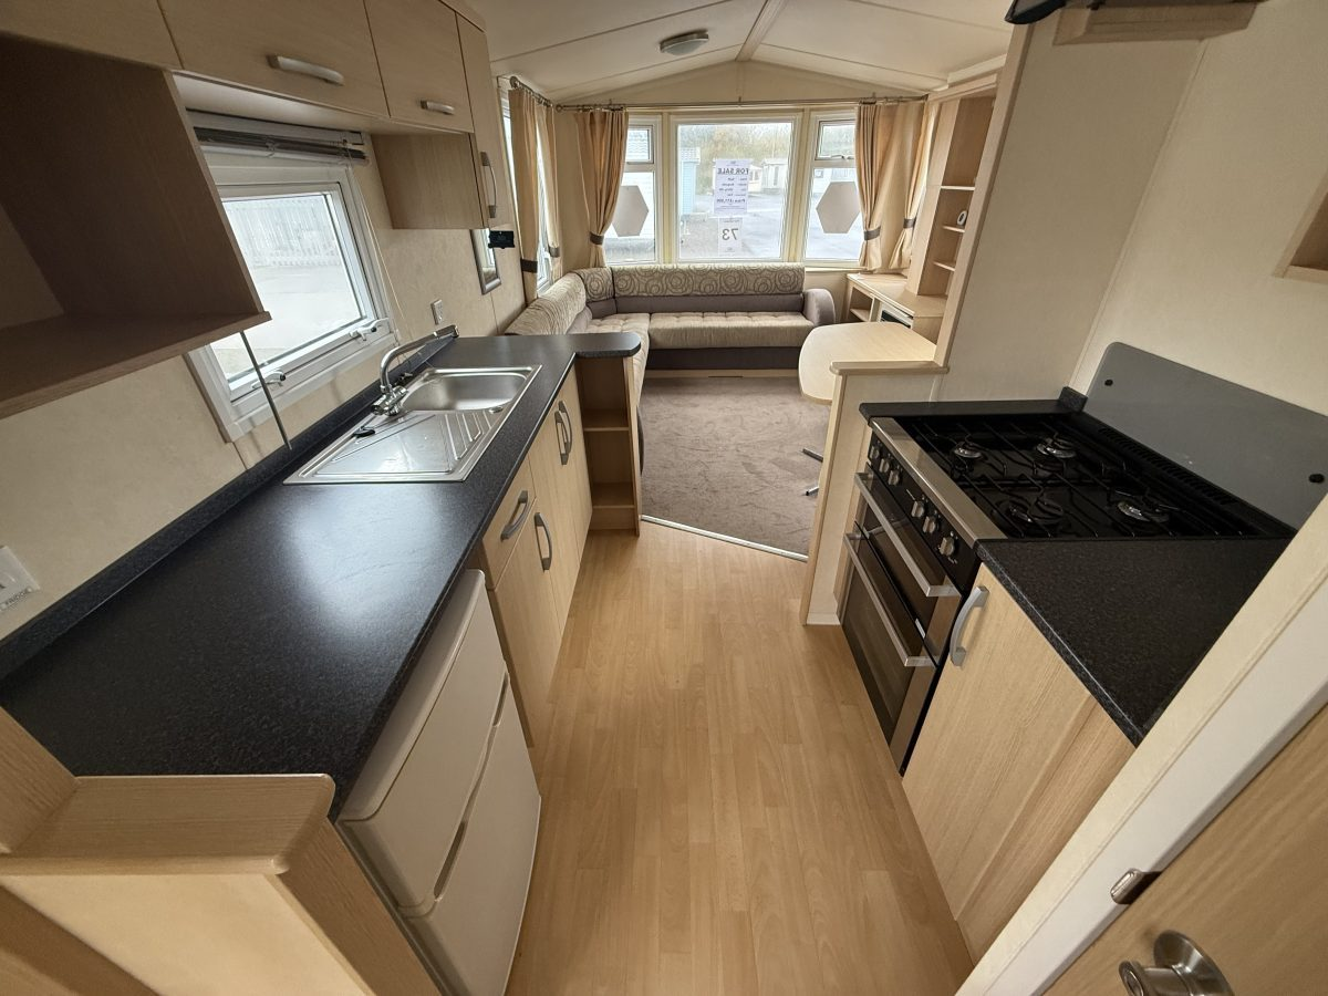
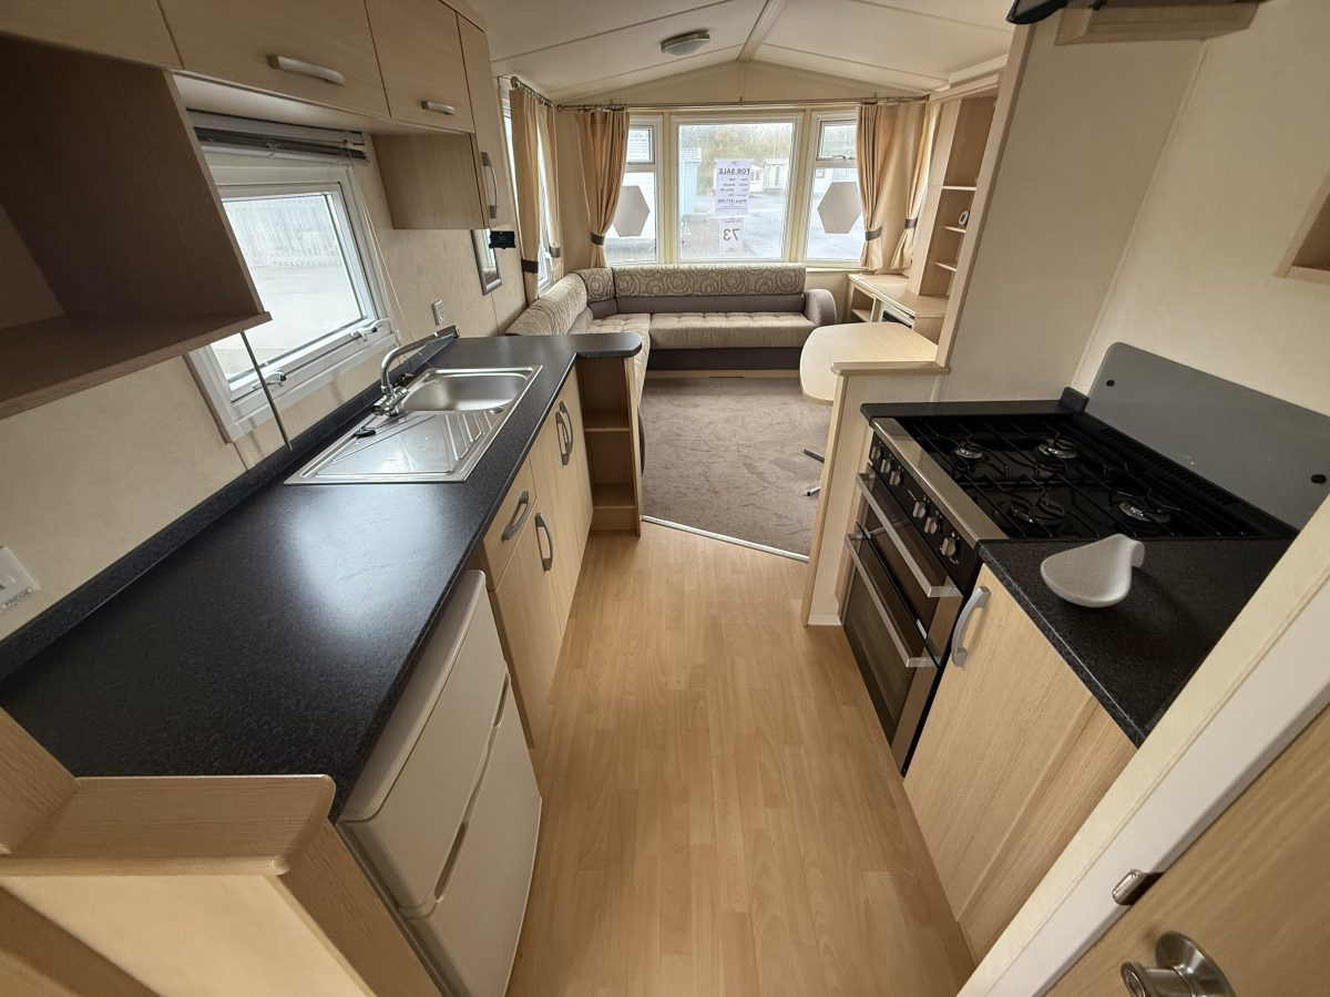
+ spoon rest [1040,533,1146,608]
